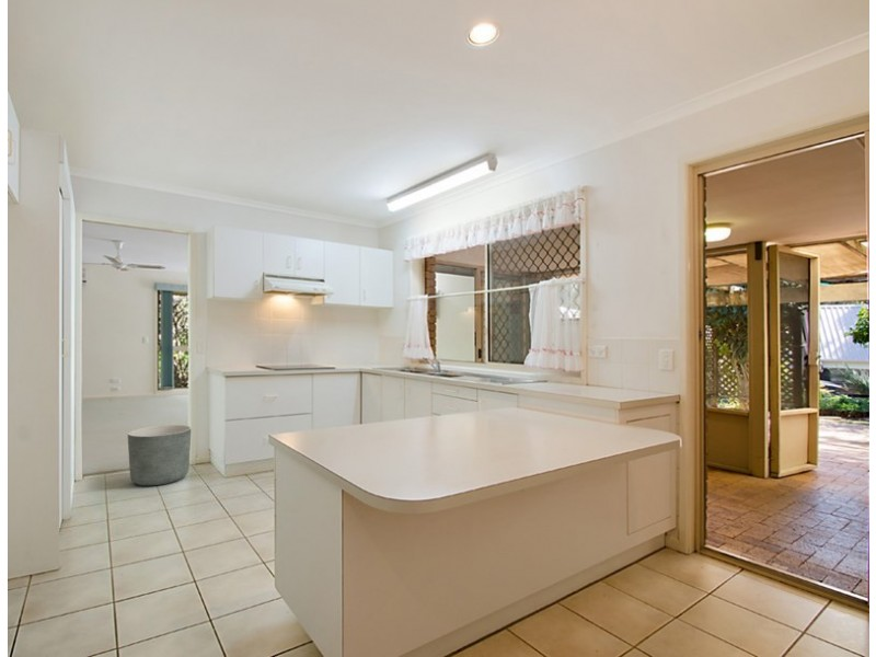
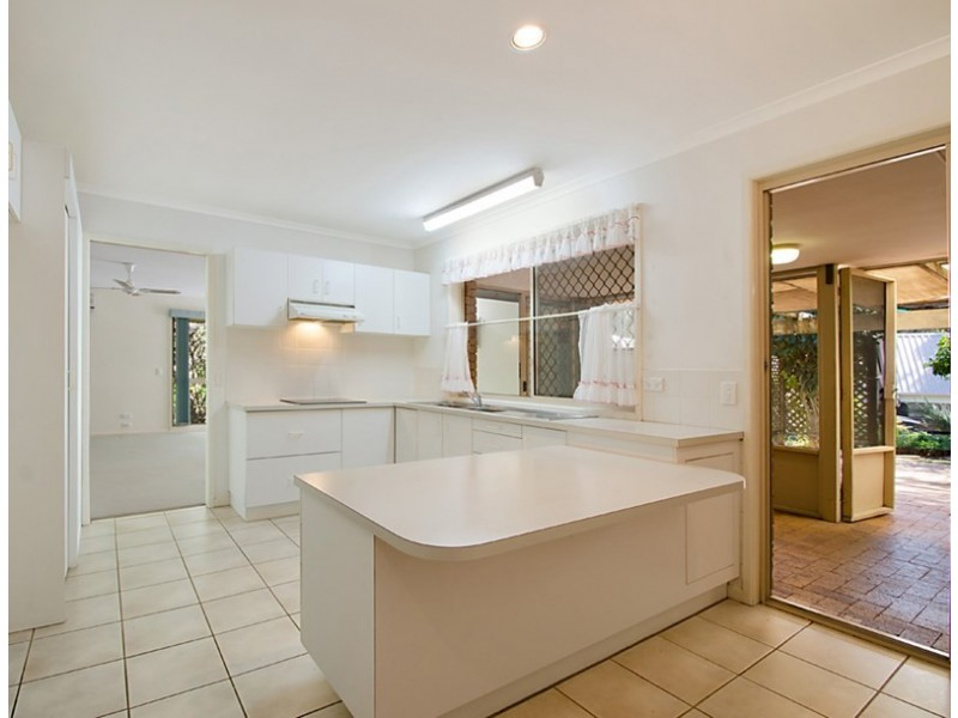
- planter [127,424,192,487]
